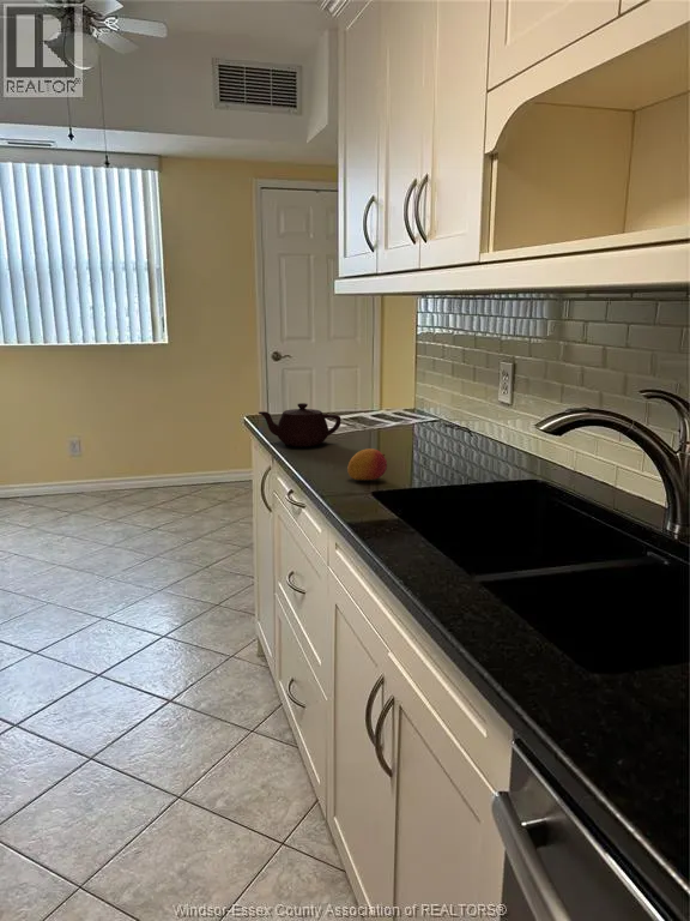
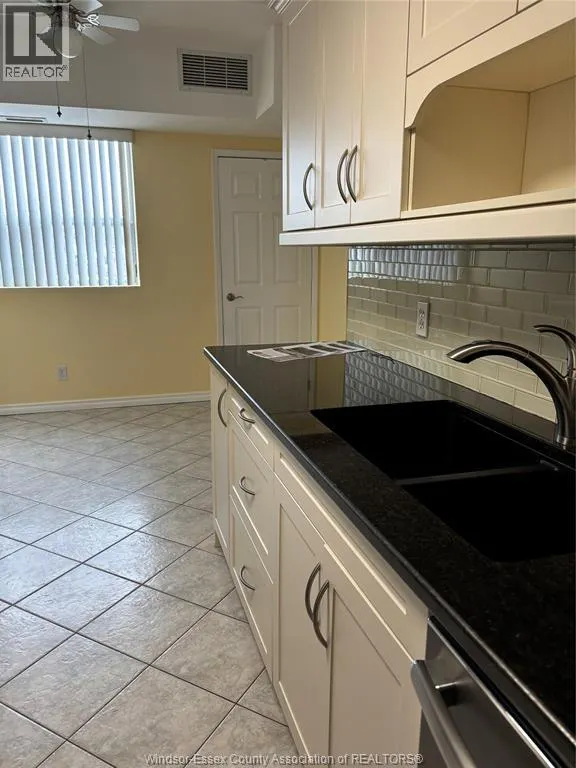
- fruit [346,447,388,481]
- teapot [258,402,341,447]
